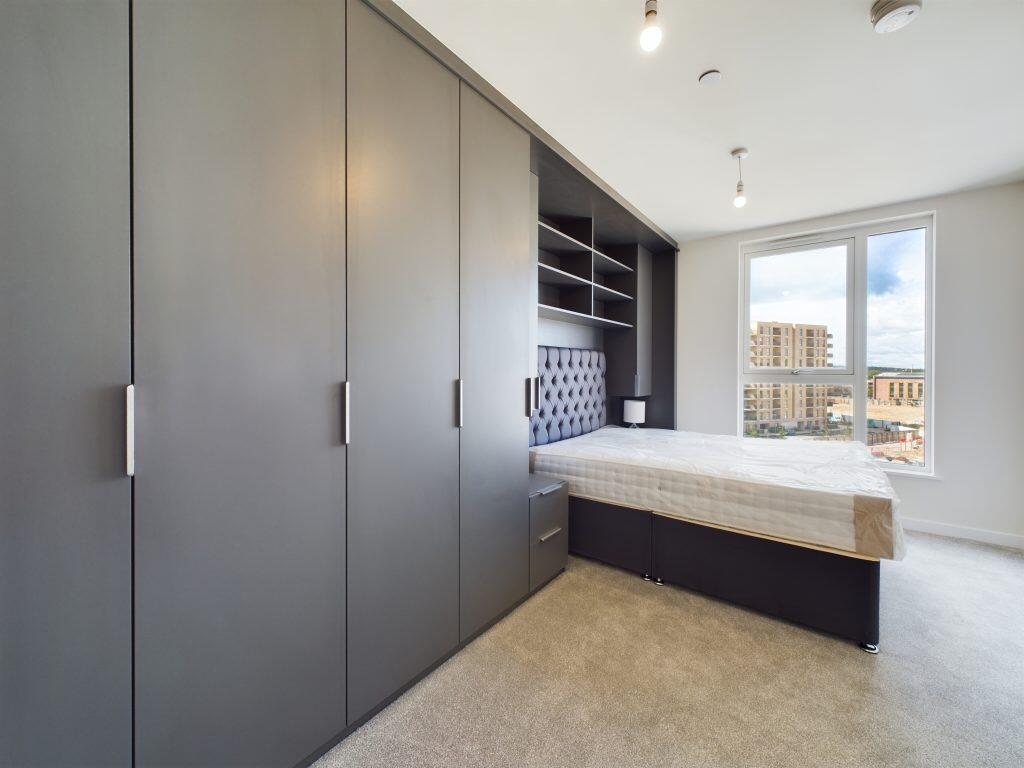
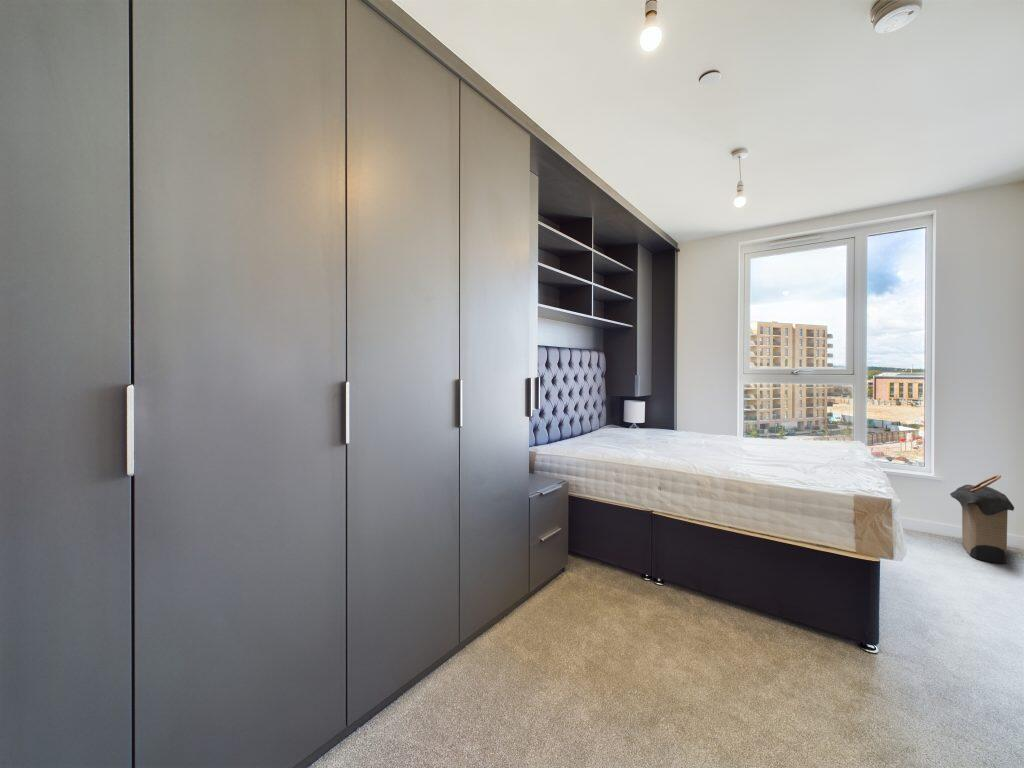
+ laundry hamper [949,474,1015,565]
